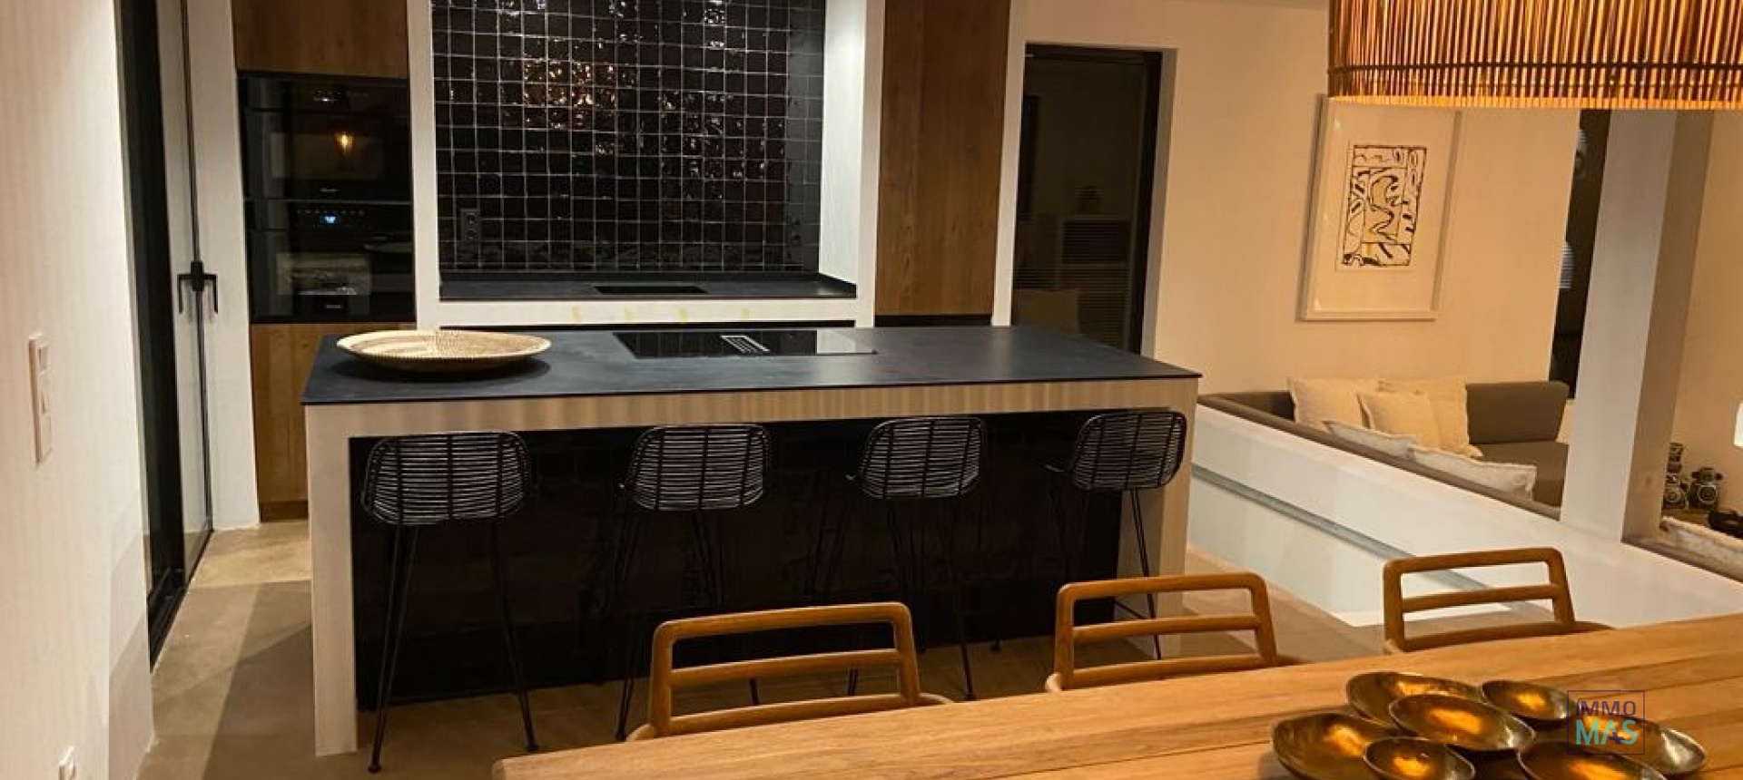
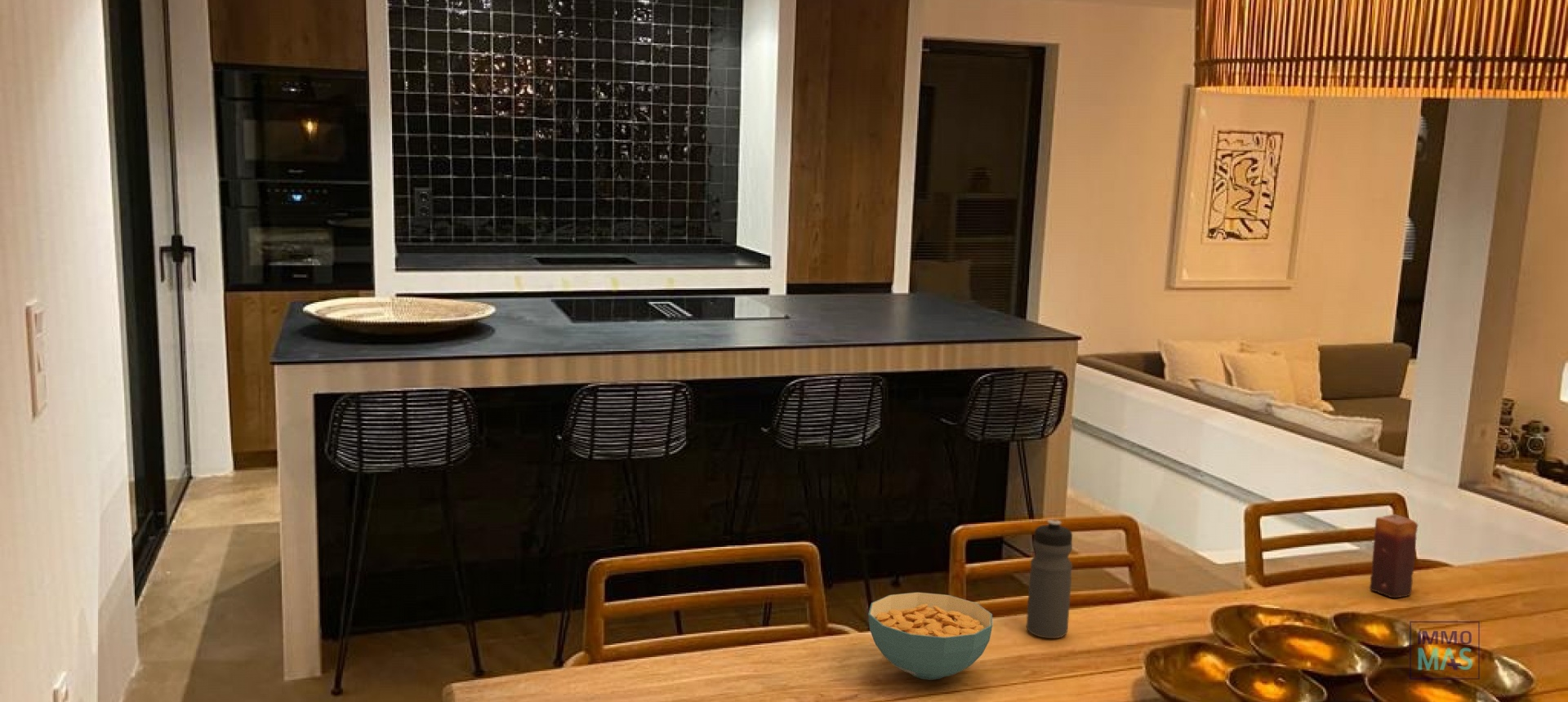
+ water bottle [1026,519,1073,639]
+ cereal bowl [867,592,993,681]
+ candle [1369,513,1419,598]
